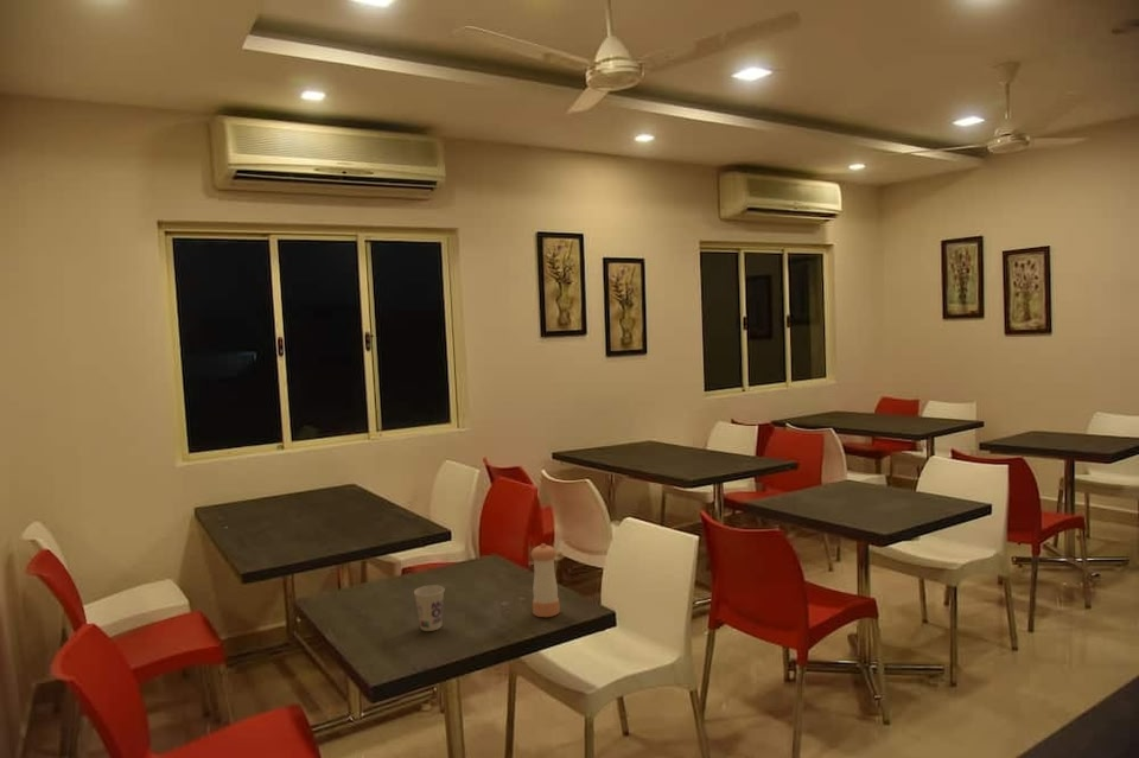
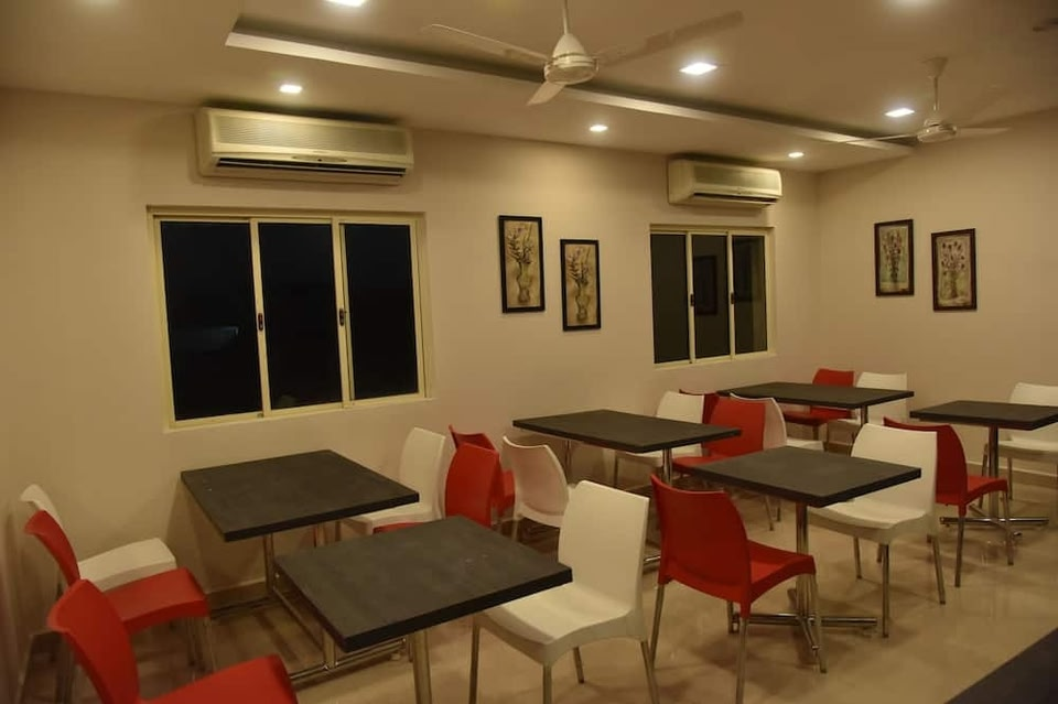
- cup [413,584,445,632]
- pepper shaker [529,542,561,618]
